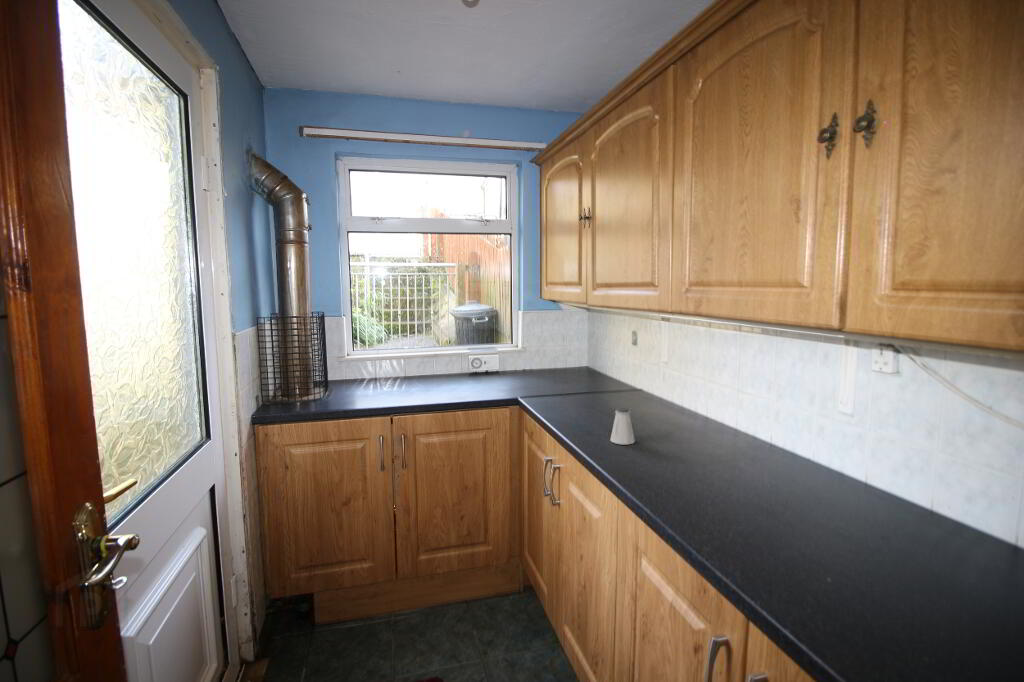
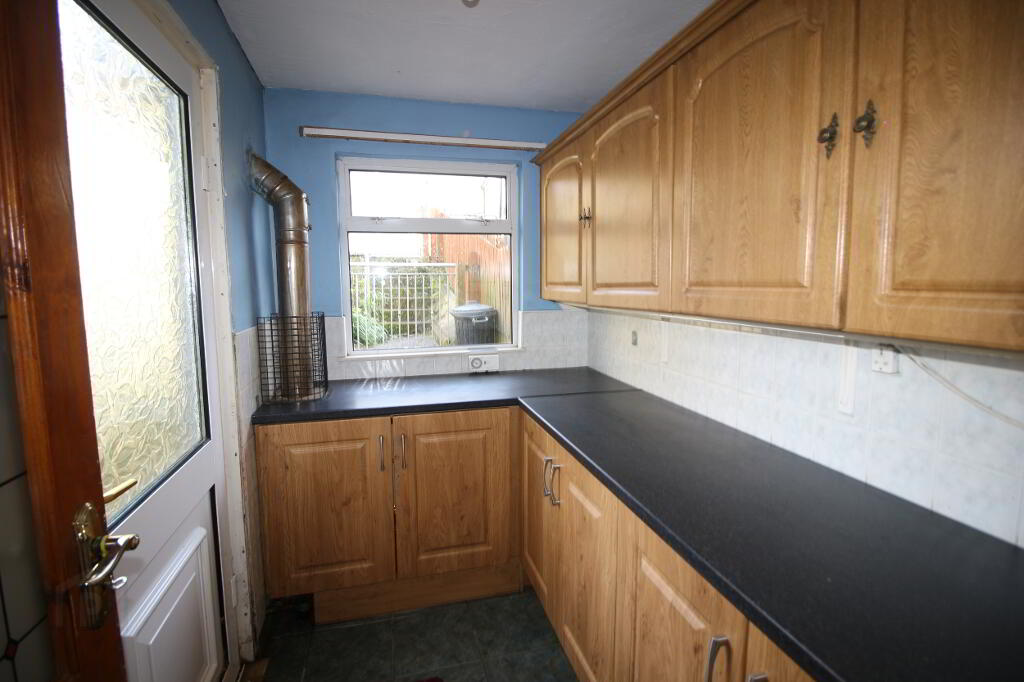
- saltshaker [609,407,636,445]
